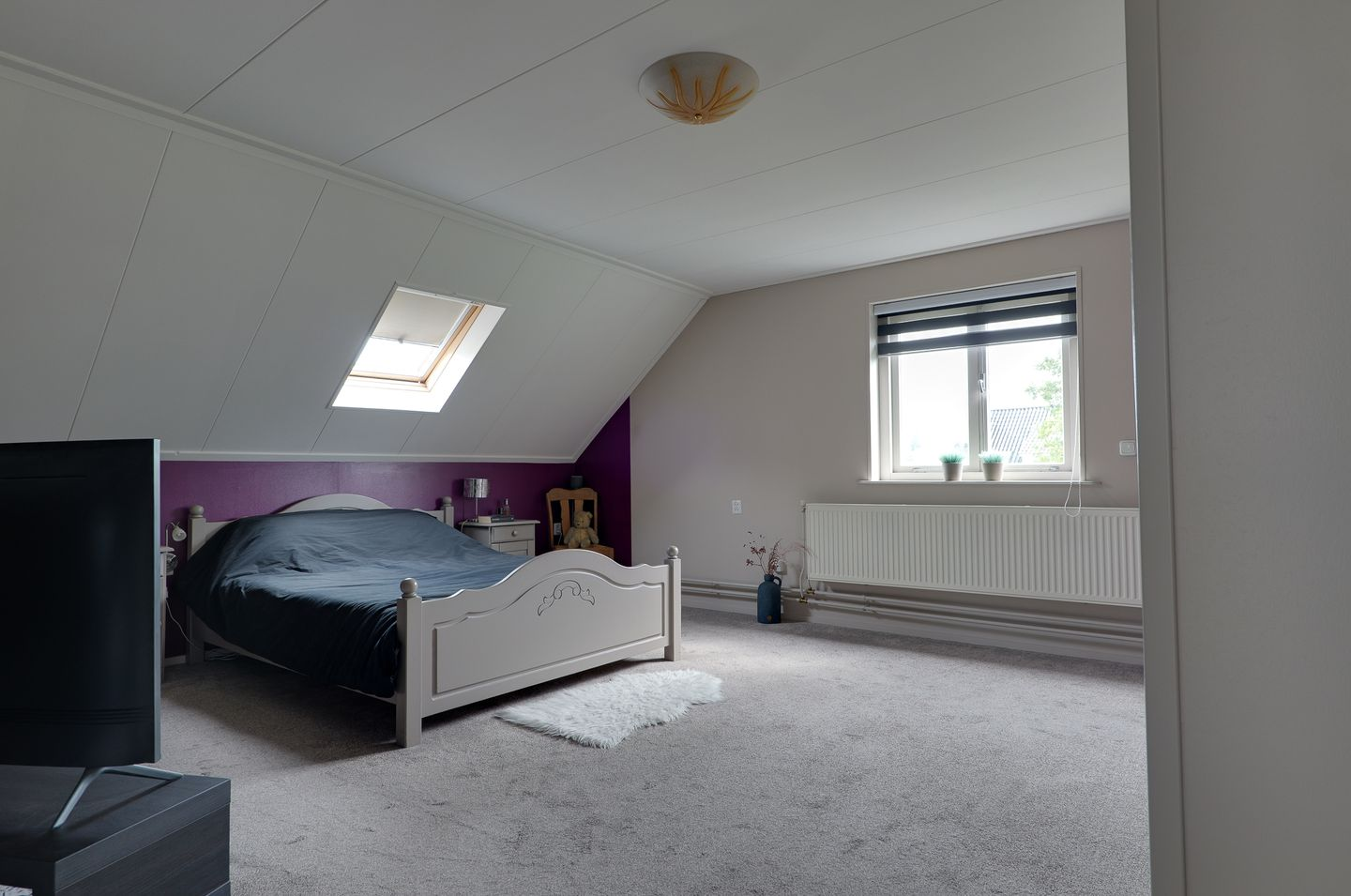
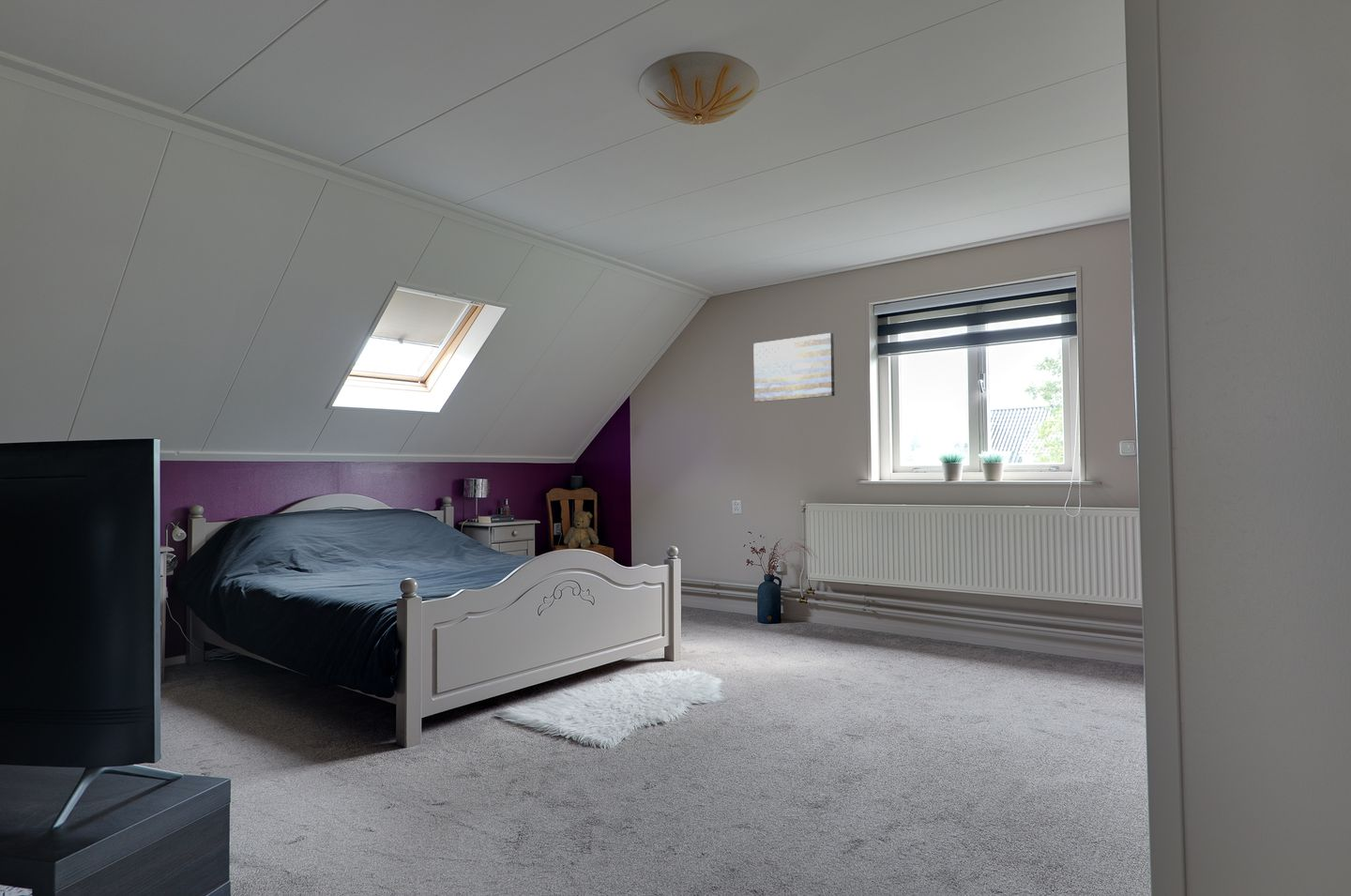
+ wall art [752,332,836,403]
